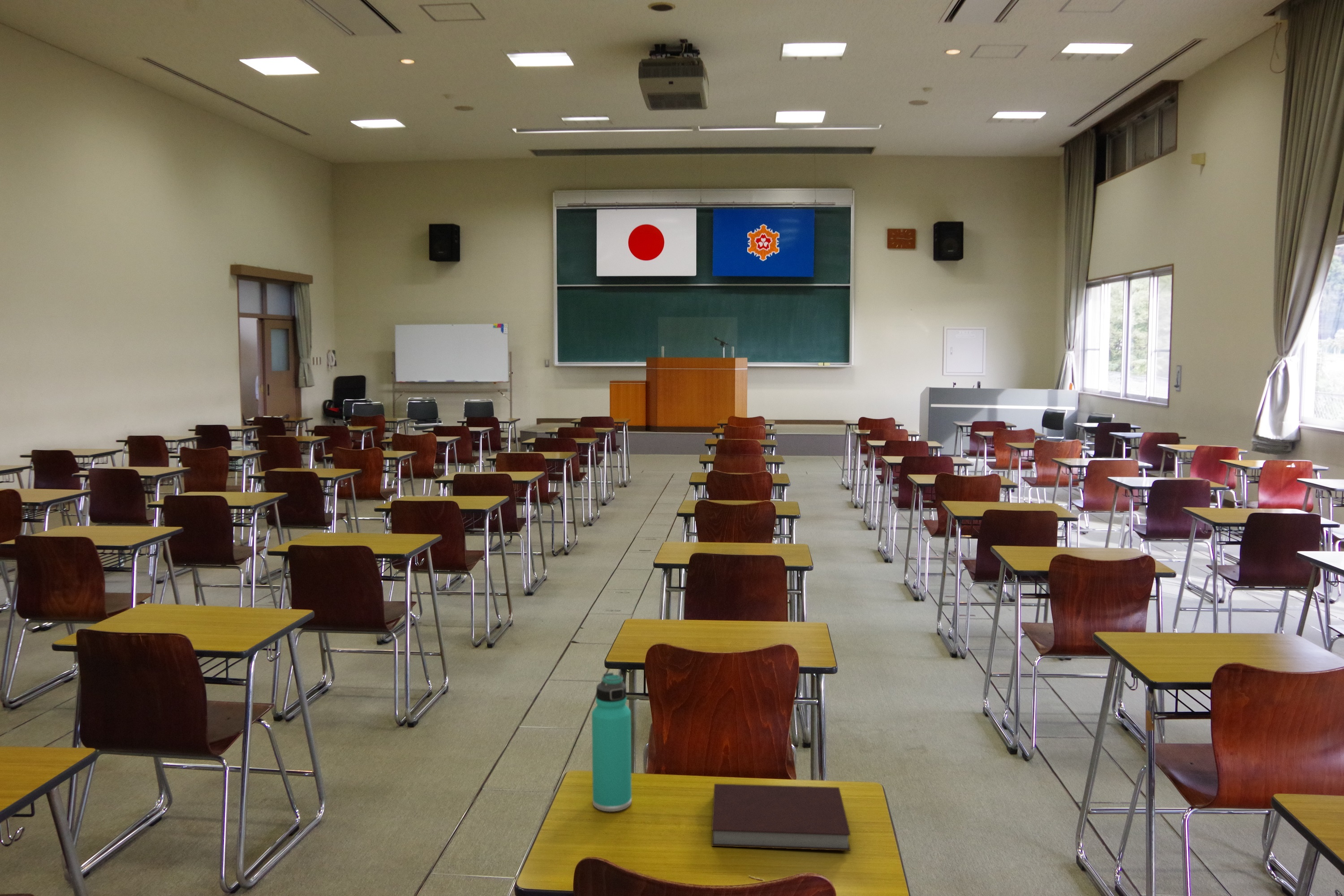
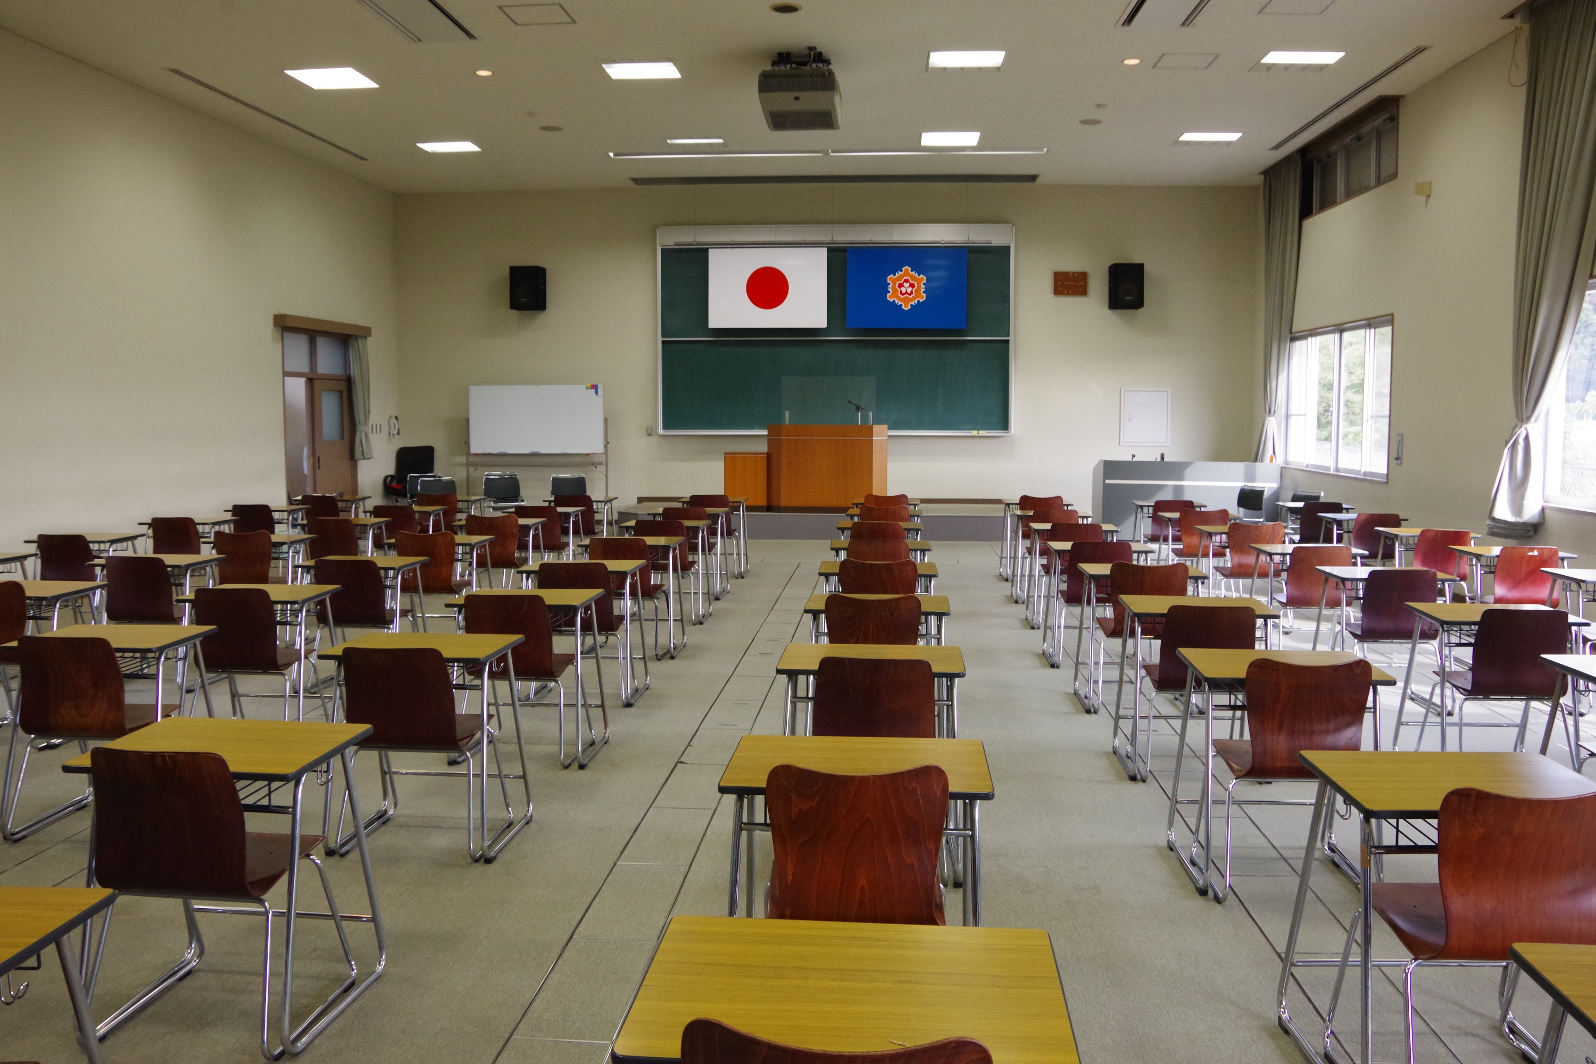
- notebook [711,783,851,851]
- thermos bottle [591,672,632,812]
